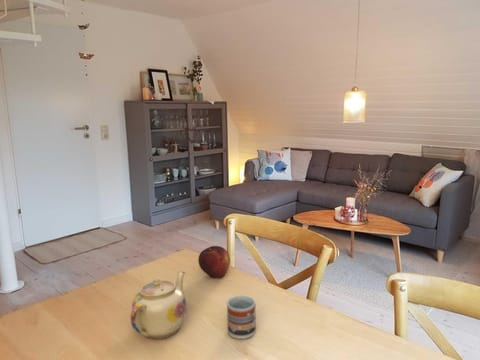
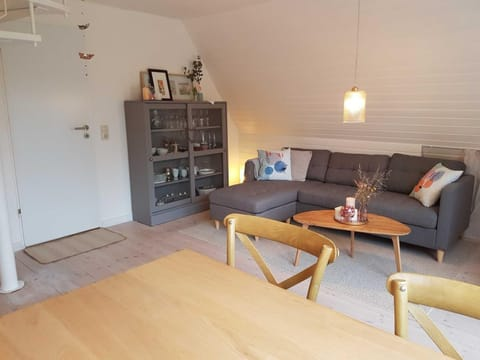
- teapot [130,269,188,340]
- fruit [197,245,231,279]
- cup [226,294,257,340]
